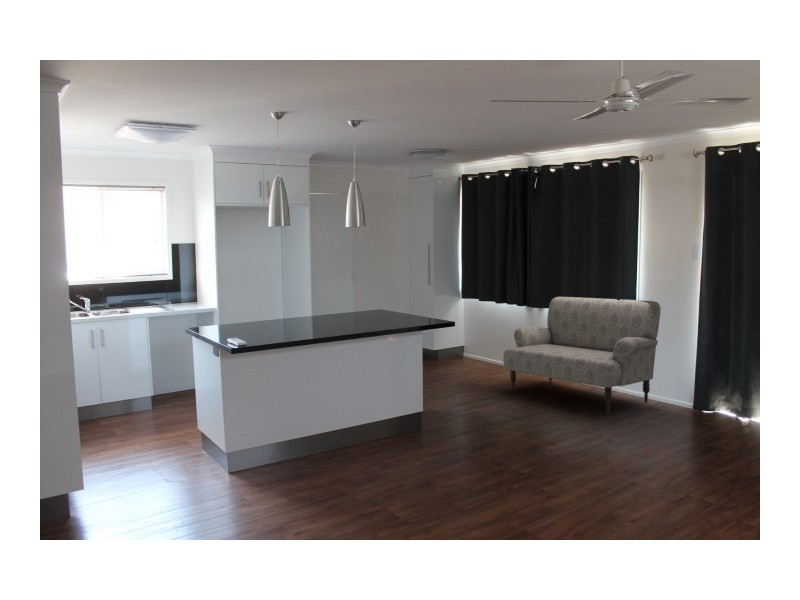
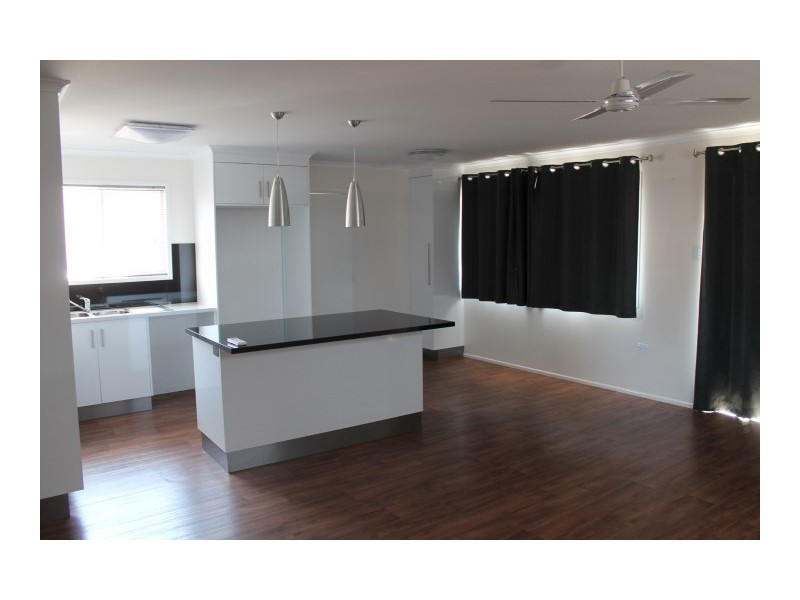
- sofa [502,296,661,413]
